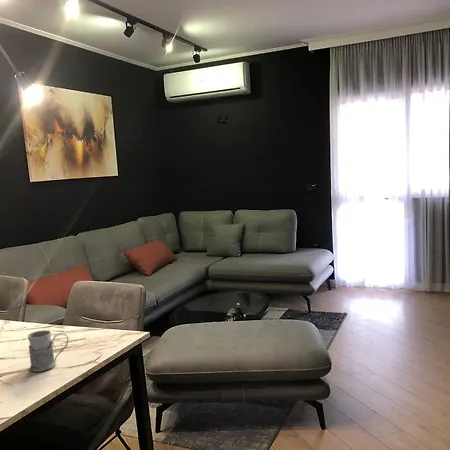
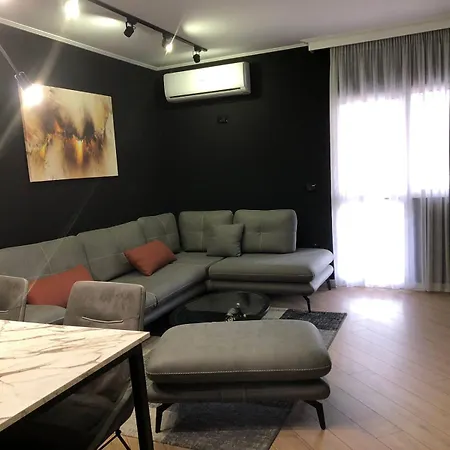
- mug [27,329,69,373]
